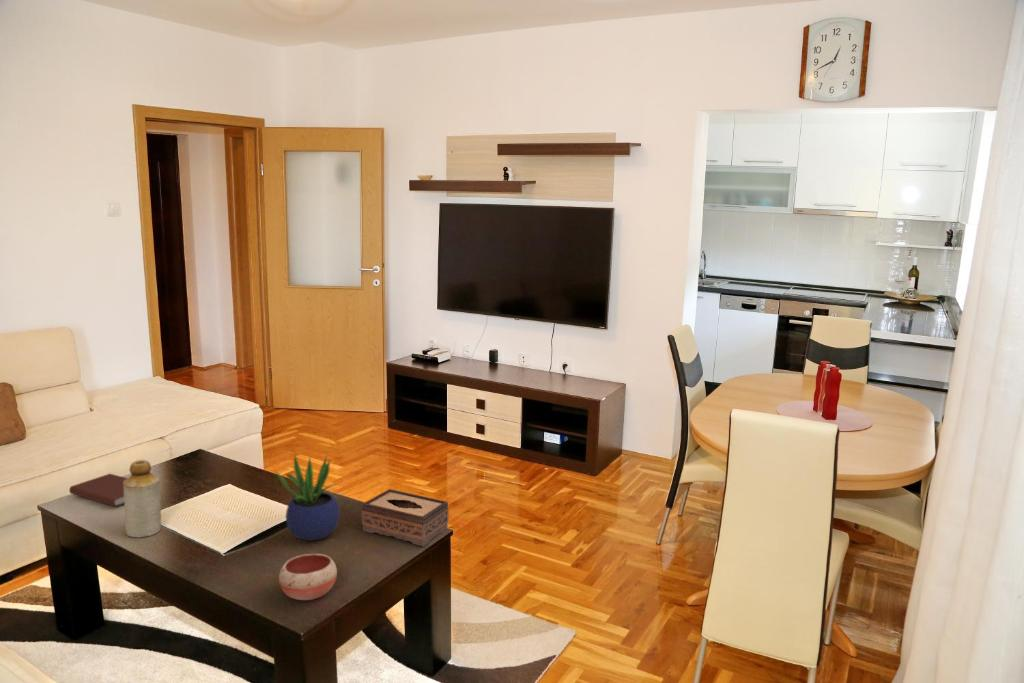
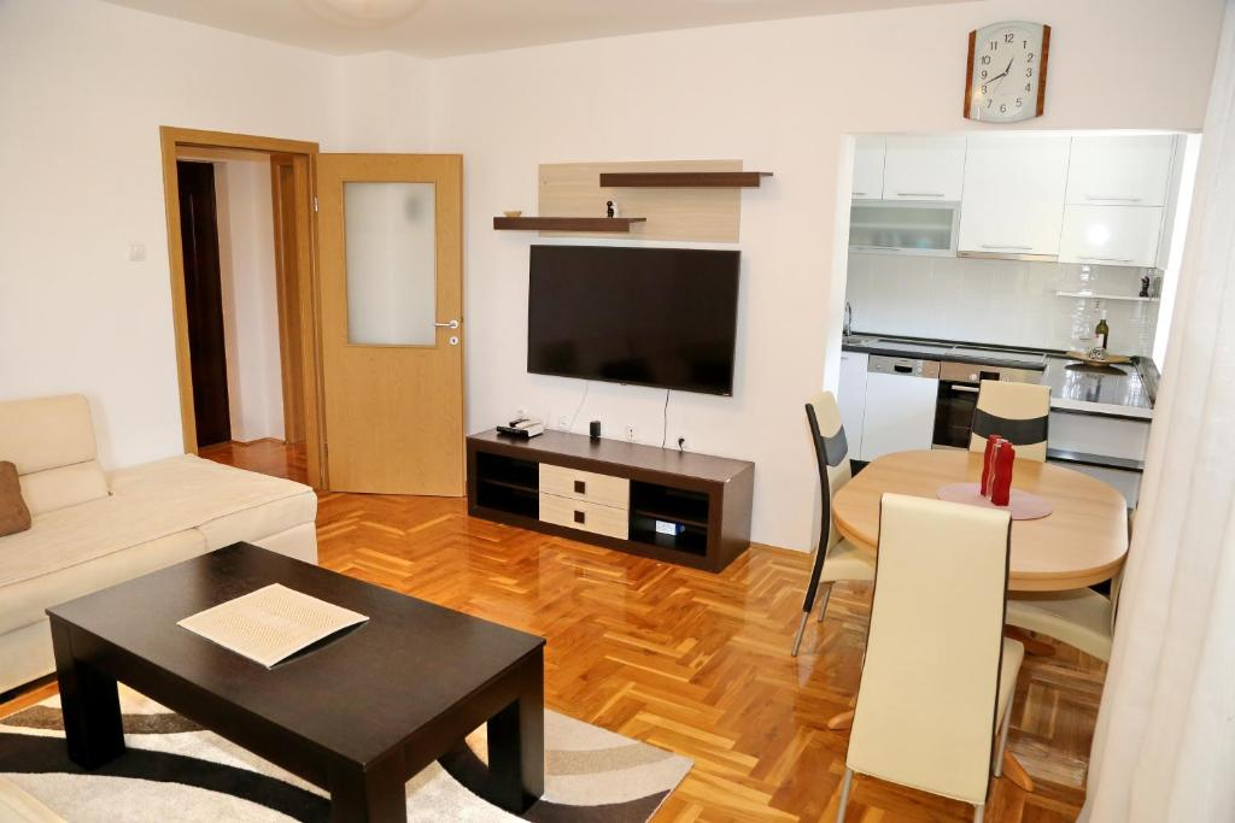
- bottle [123,459,163,538]
- tissue box [361,488,450,547]
- potted plant [273,444,341,541]
- book [68,473,129,508]
- bowl [278,553,338,601]
